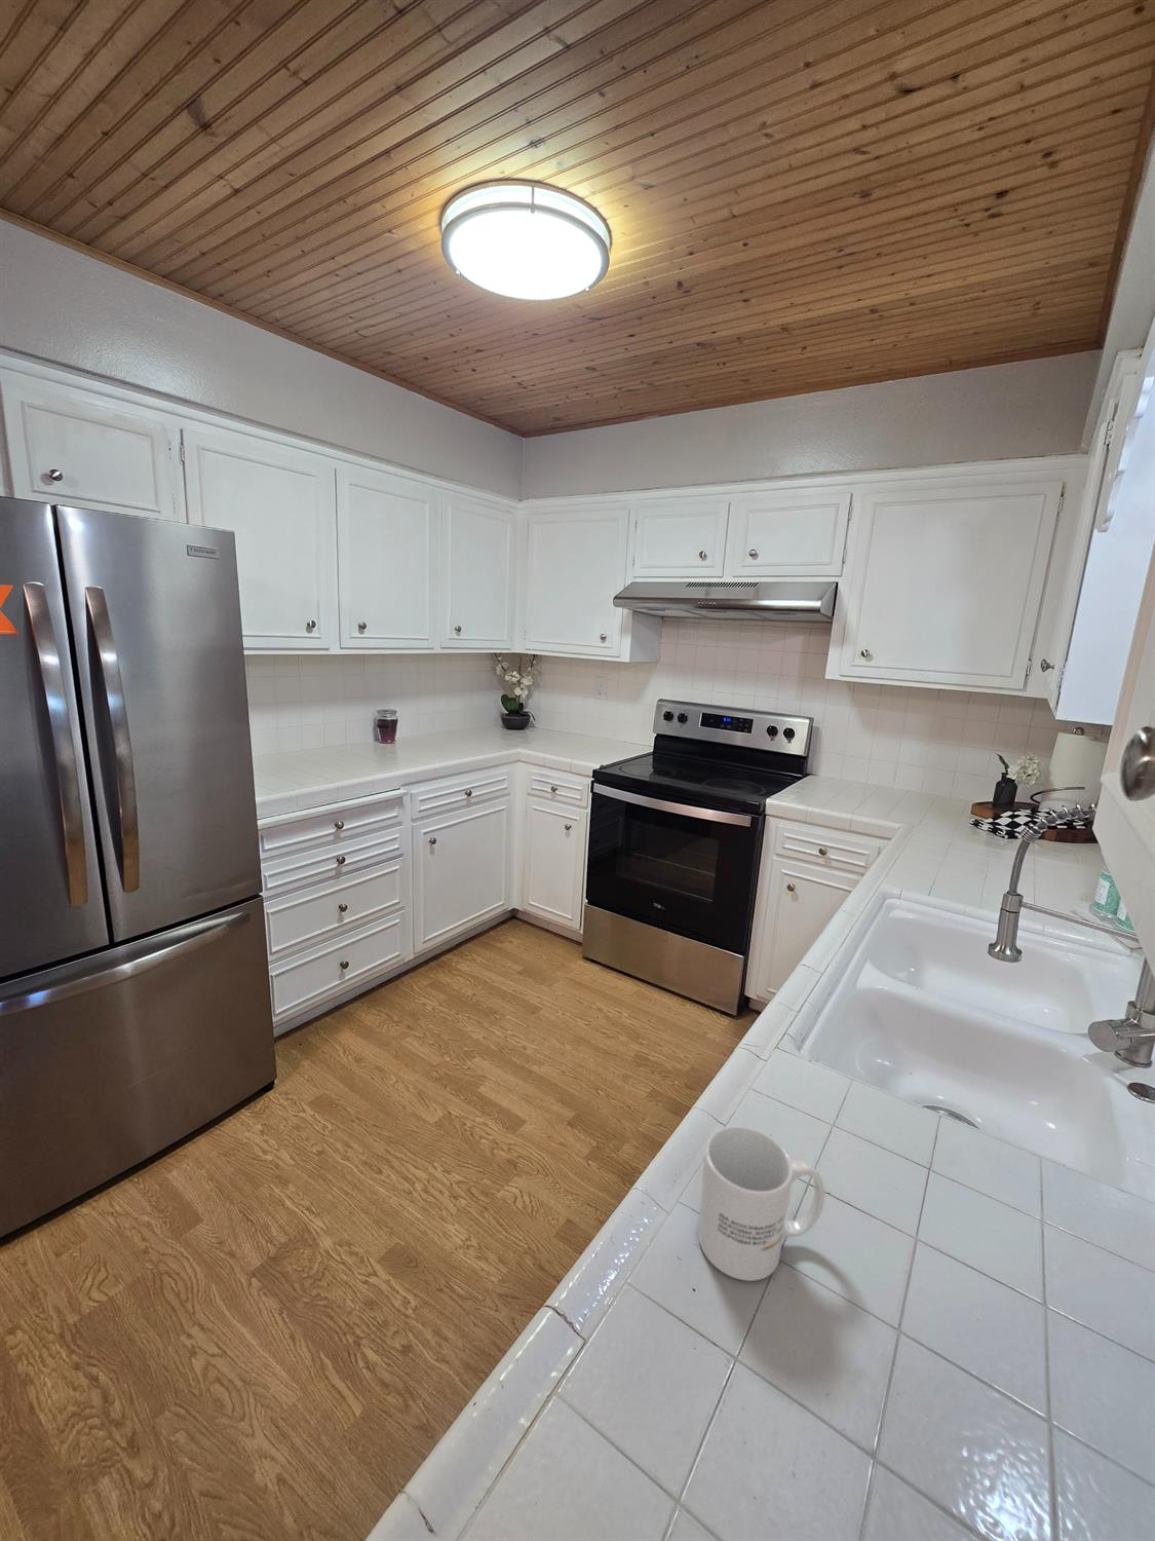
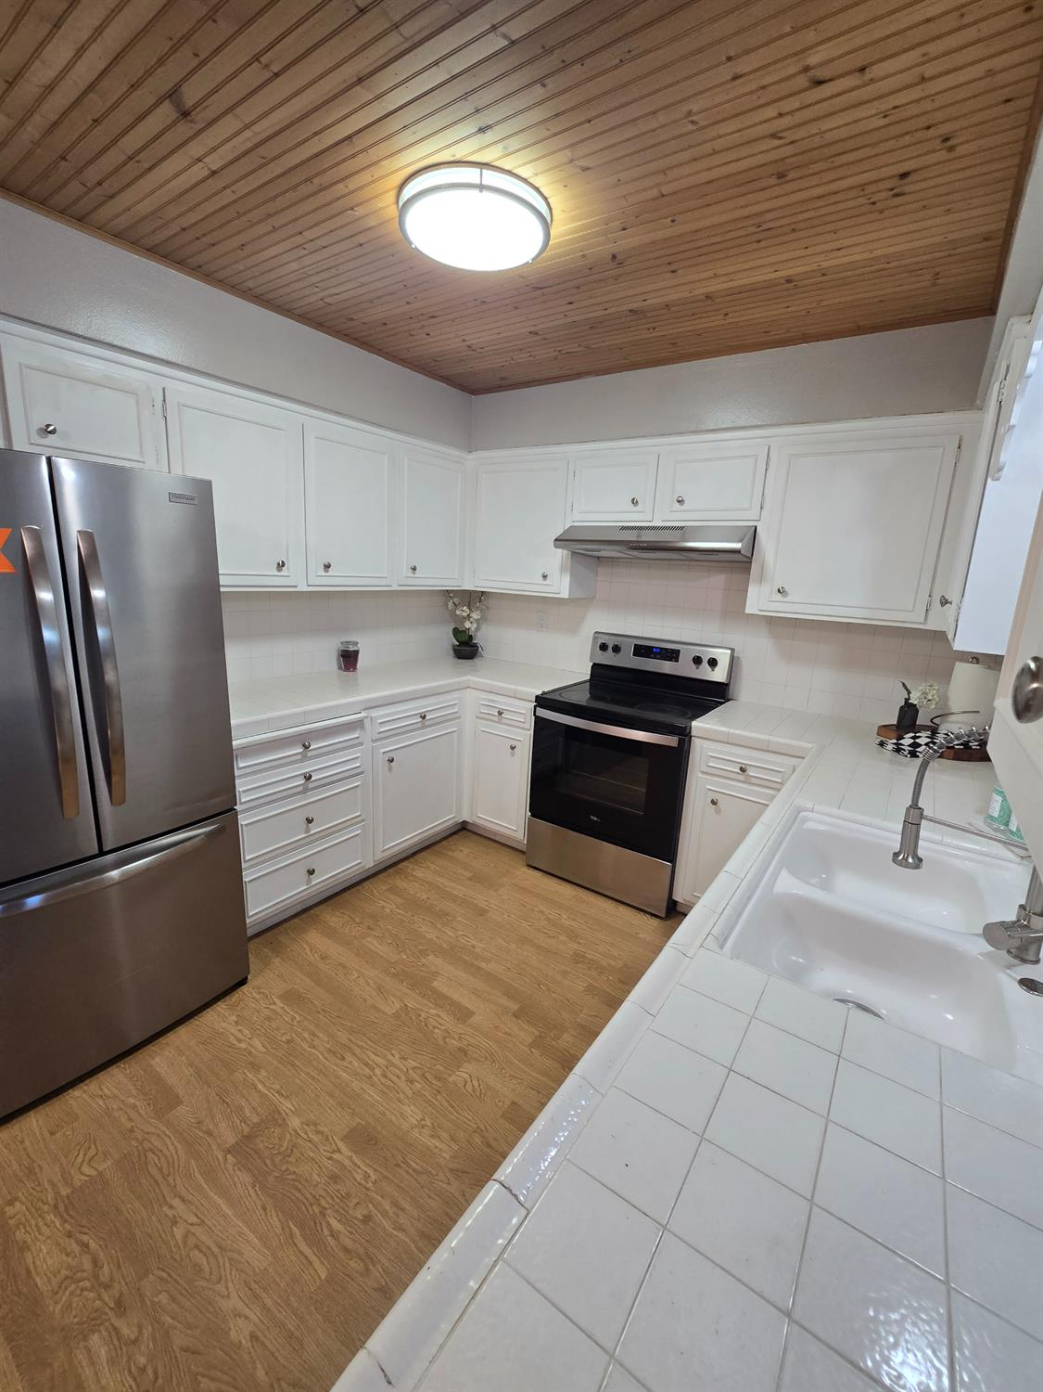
- mug [698,1125,826,1283]
